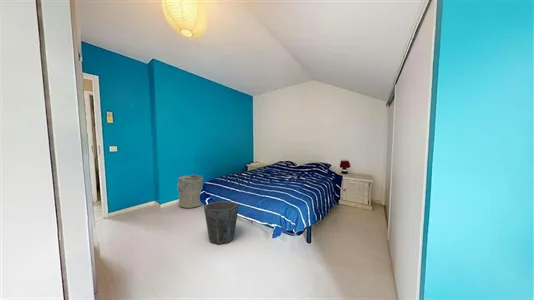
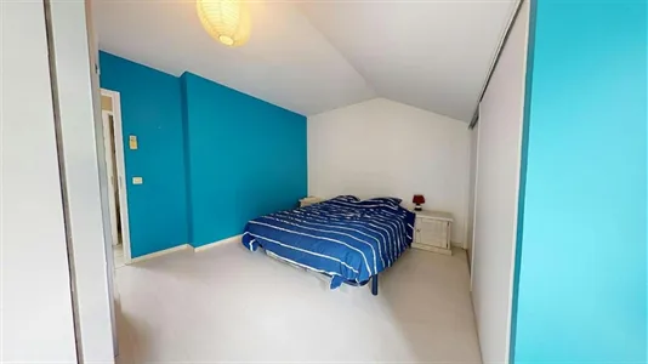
- waste bin [203,200,239,245]
- laundry hamper [176,173,204,209]
